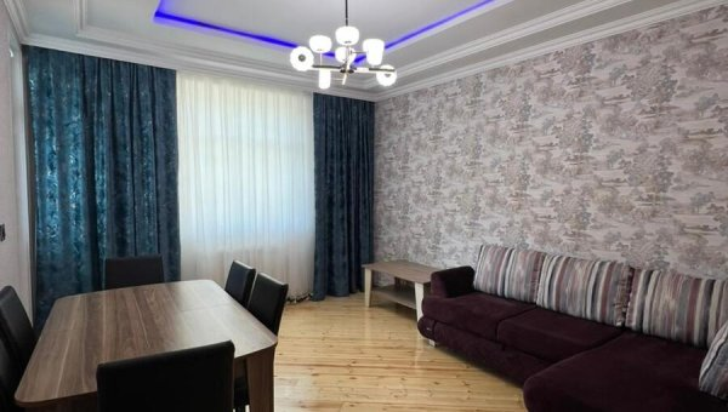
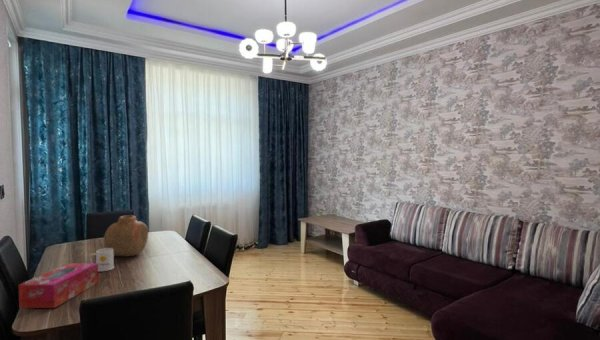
+ vase [103,214,149,257]
+ mug [89,248,116,272]
+ tissue box [18,262,99,309]
